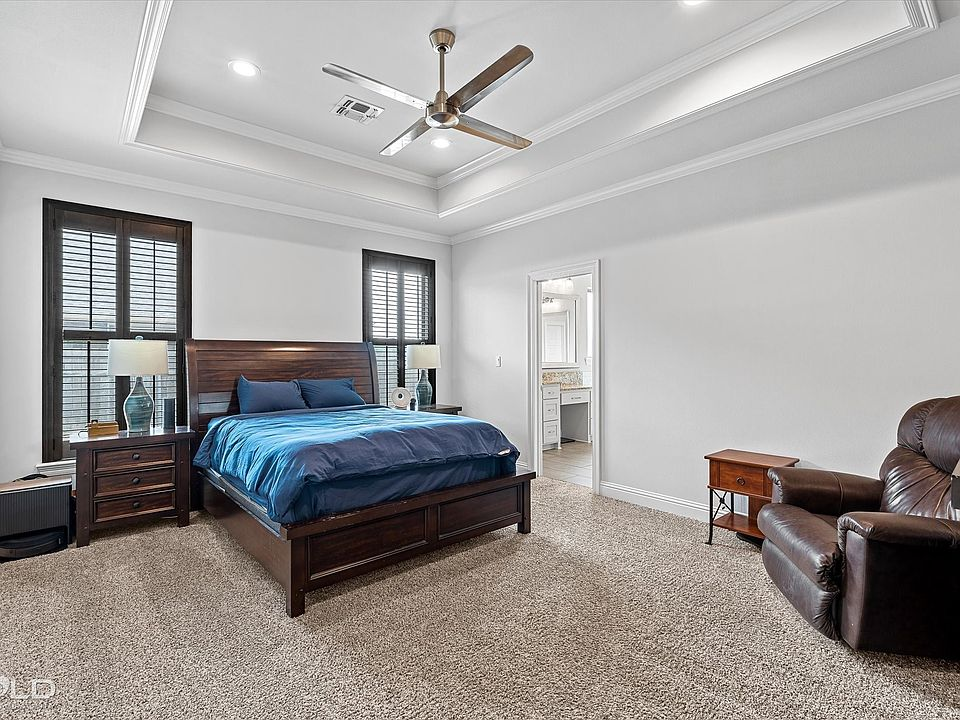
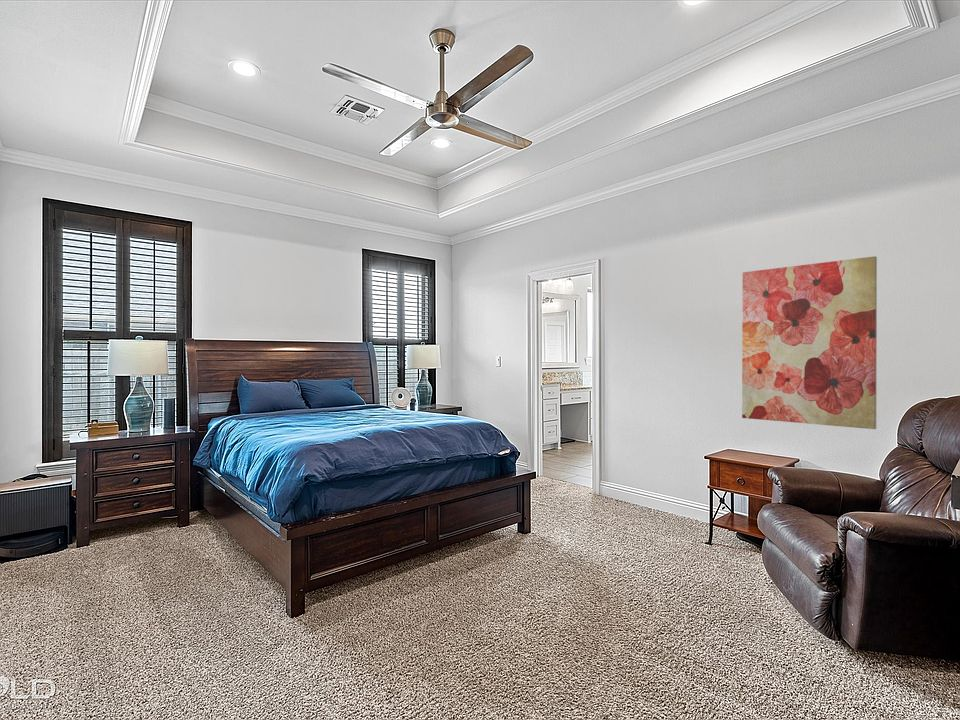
+ wall art [741,255,878,430]
